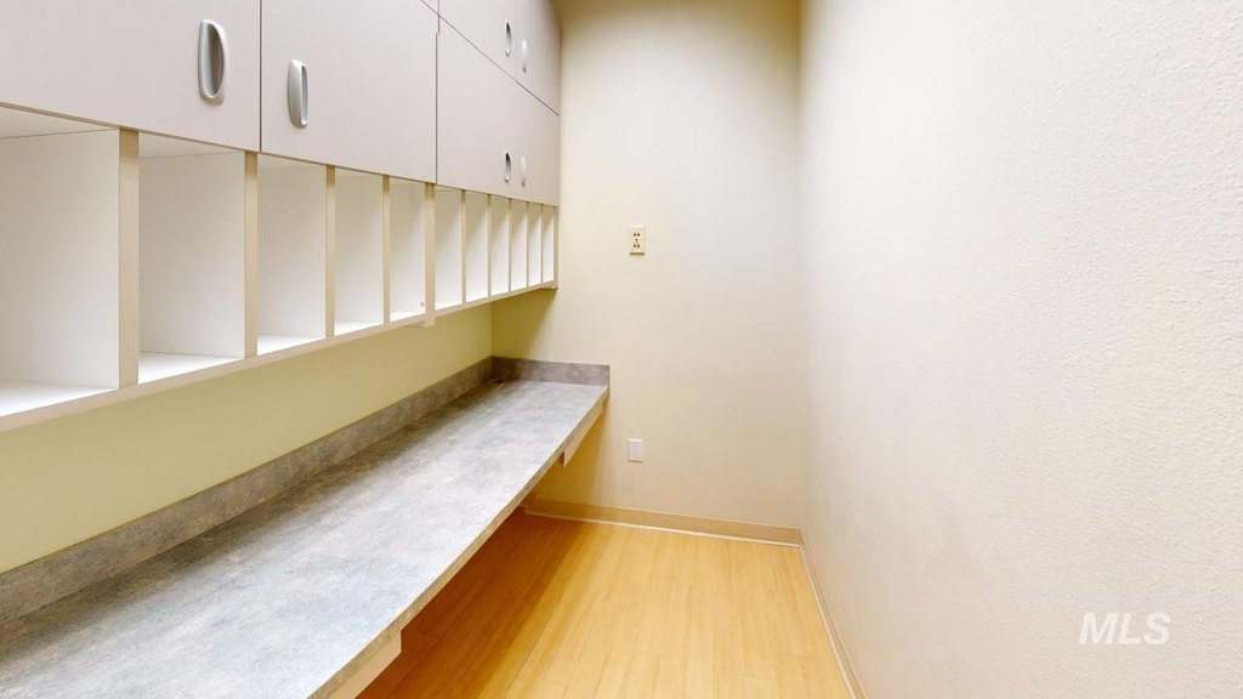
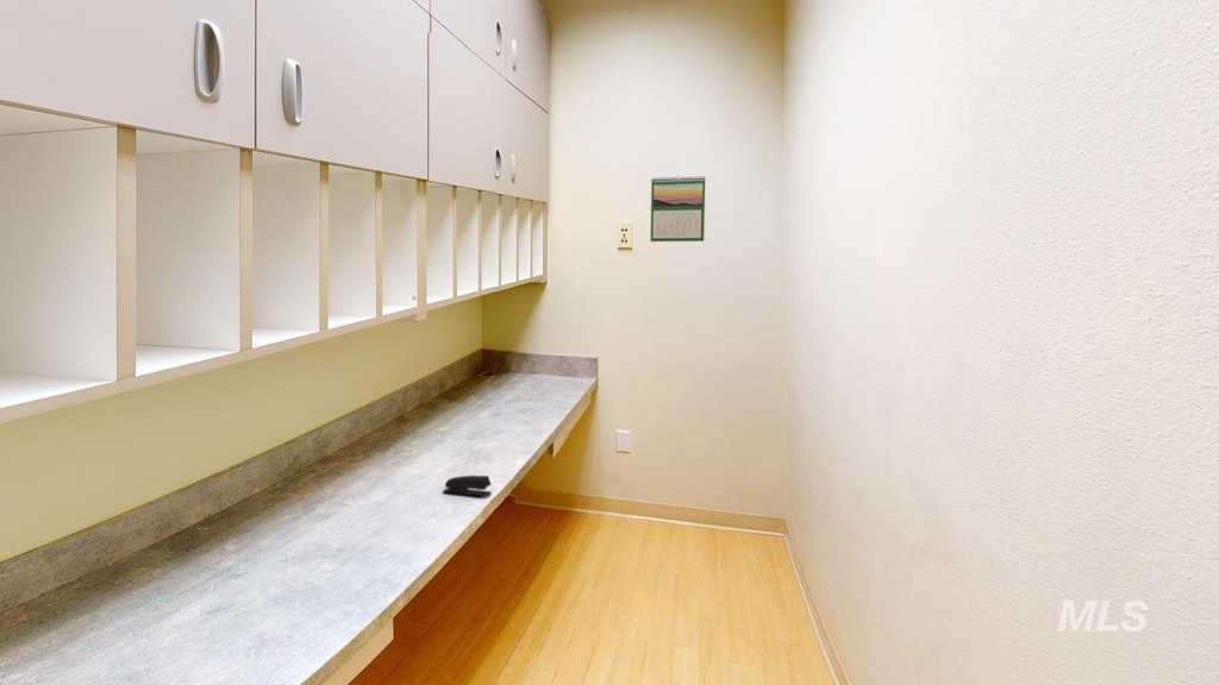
+ stapler [442,475,493,497]
+ calendar [650,175,706,243]
